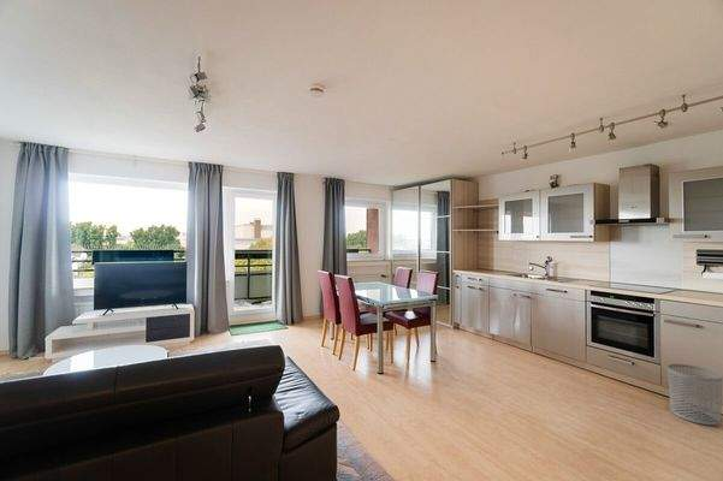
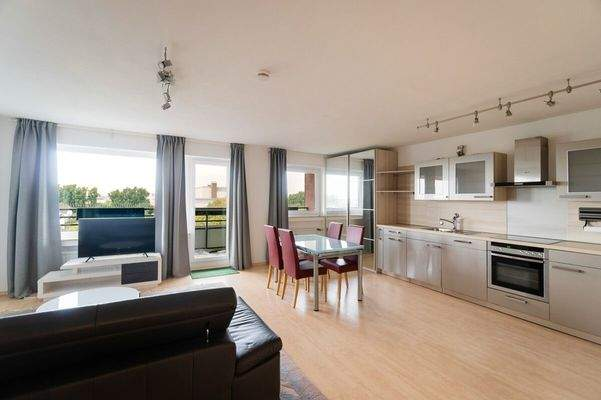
- waste bin [666,363,723,426]
